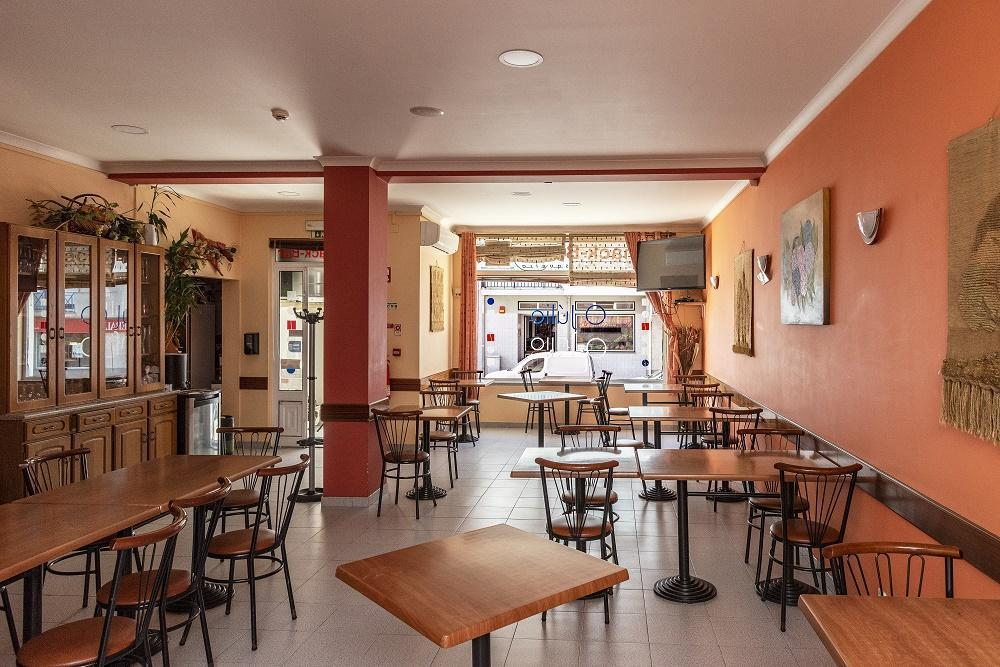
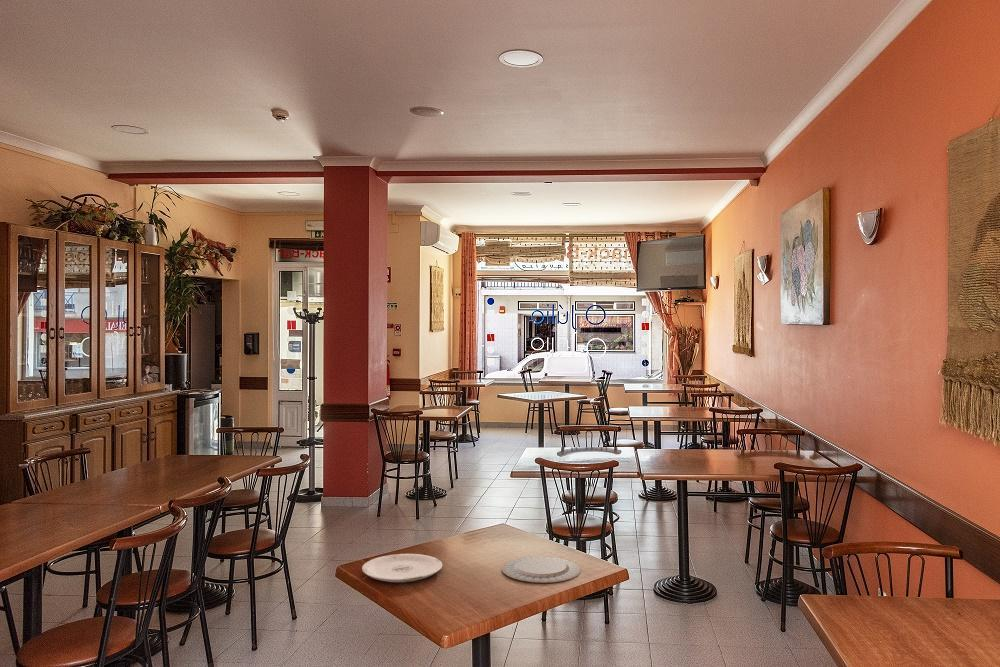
+ plate [361,553,443,583]
+ chinaware [501,555,582,584]
